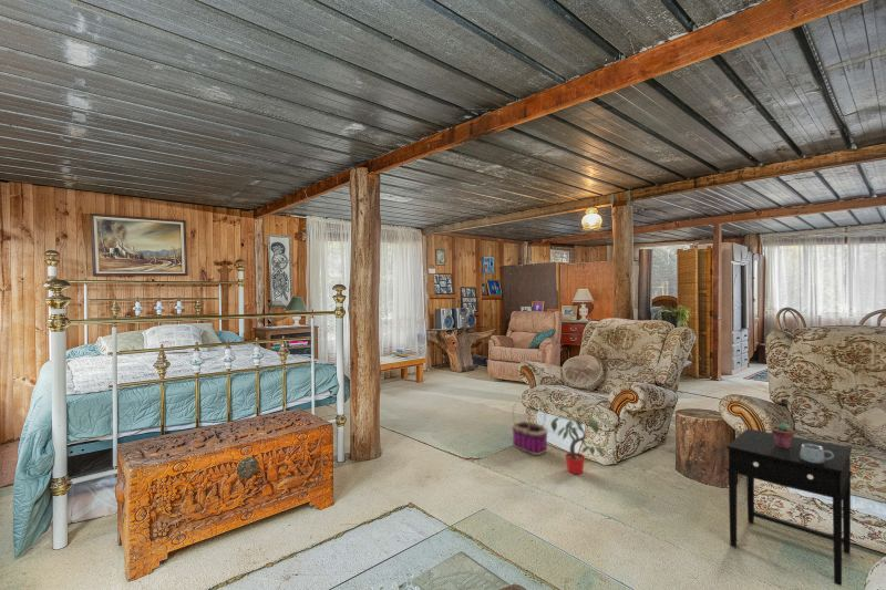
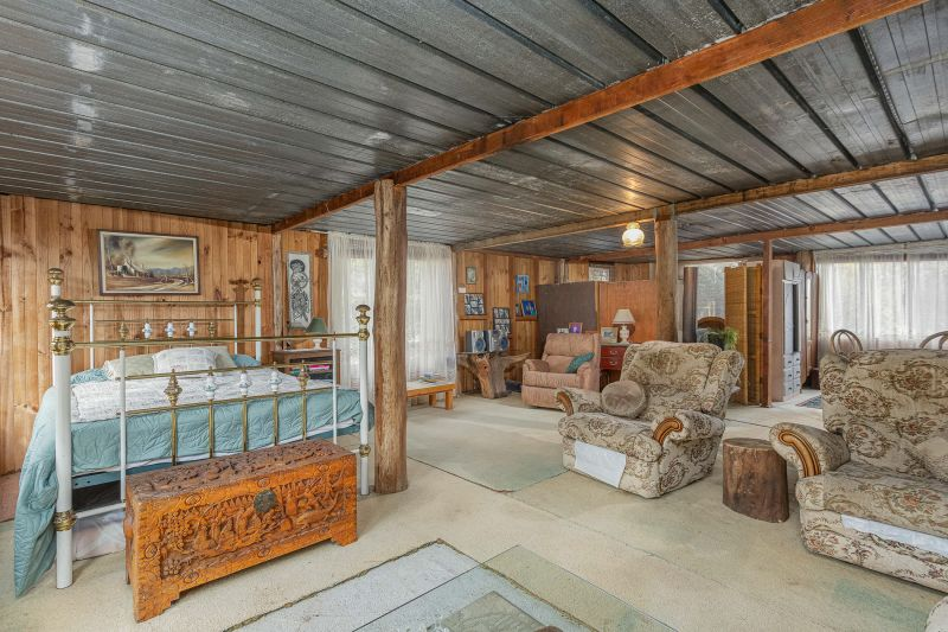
- mug [800,444,834,464]
- side table [725,427,853,587]
- potted succulent [771,422,795,448]
- basket [511,397,549,456]
- potted plant [537,402,619,475]
